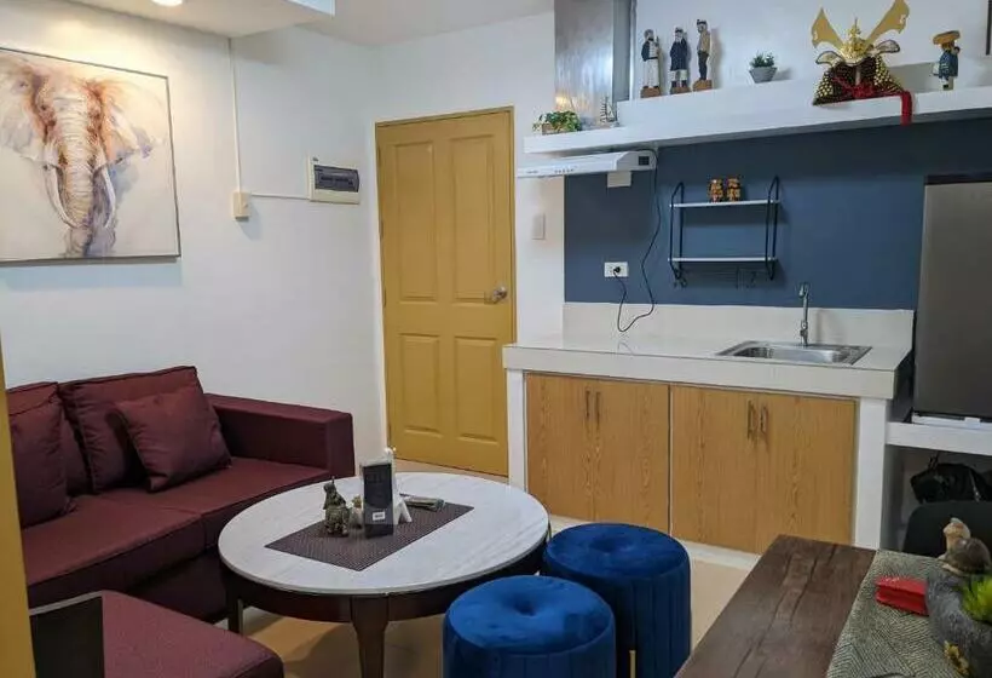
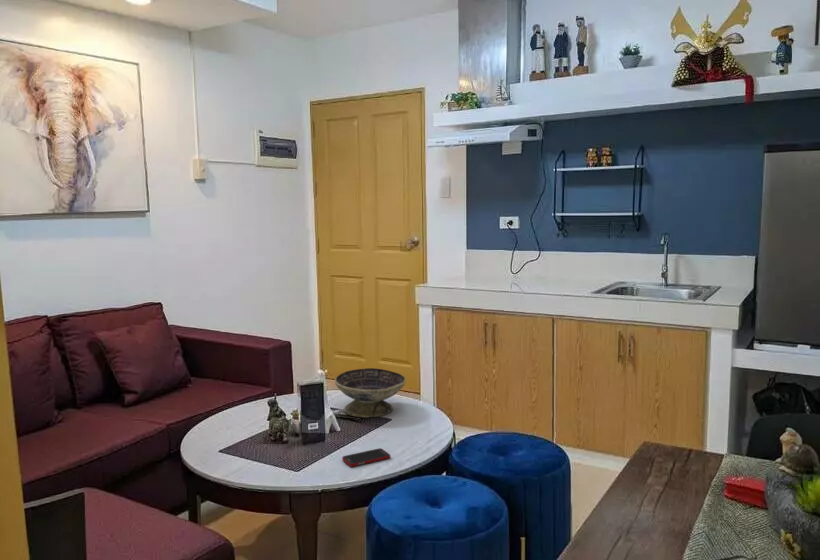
+ decorative bowl [334,367,407,418]
+ cell phone [341,447,391,467]
